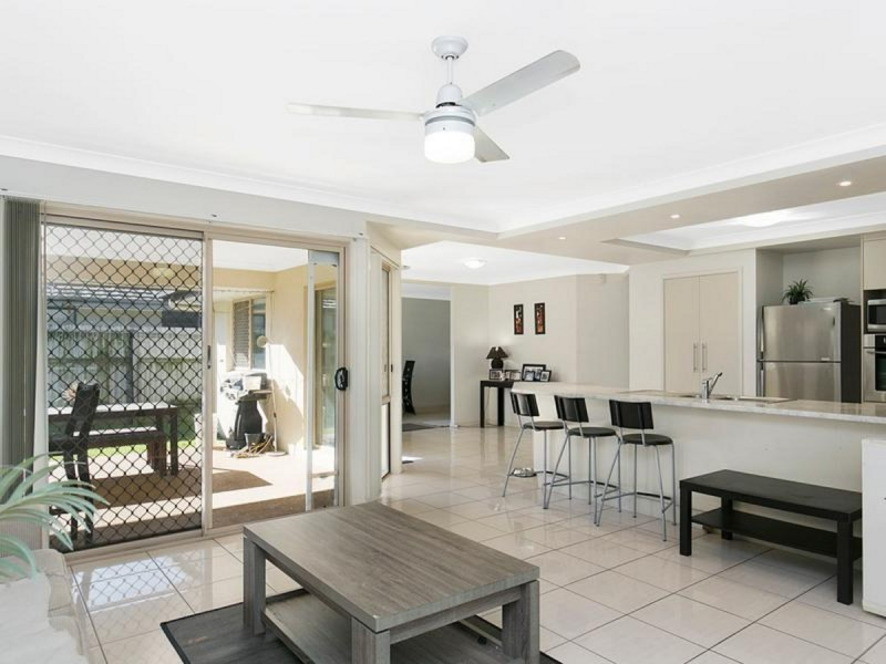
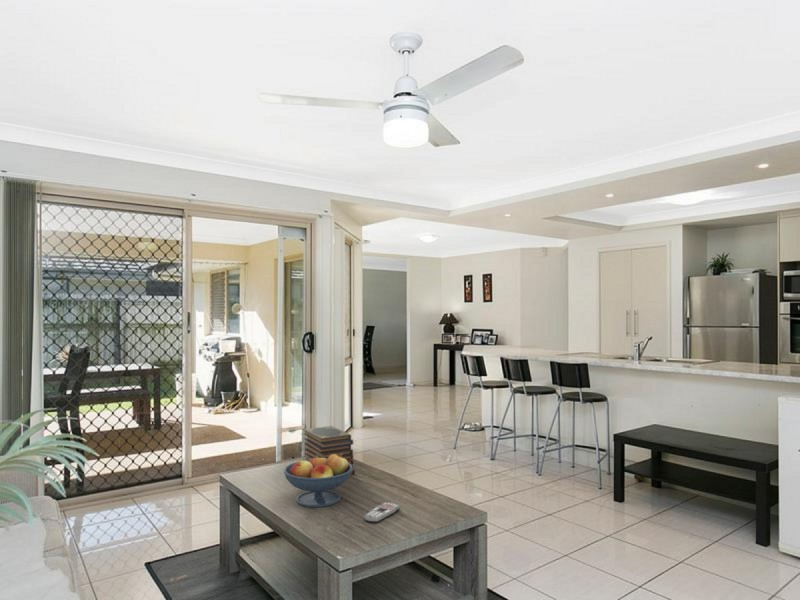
+ fruit bowl [283,453,354,508]
+ book stack [302,425,356,476]
+ remote control [363,501,401,523]
